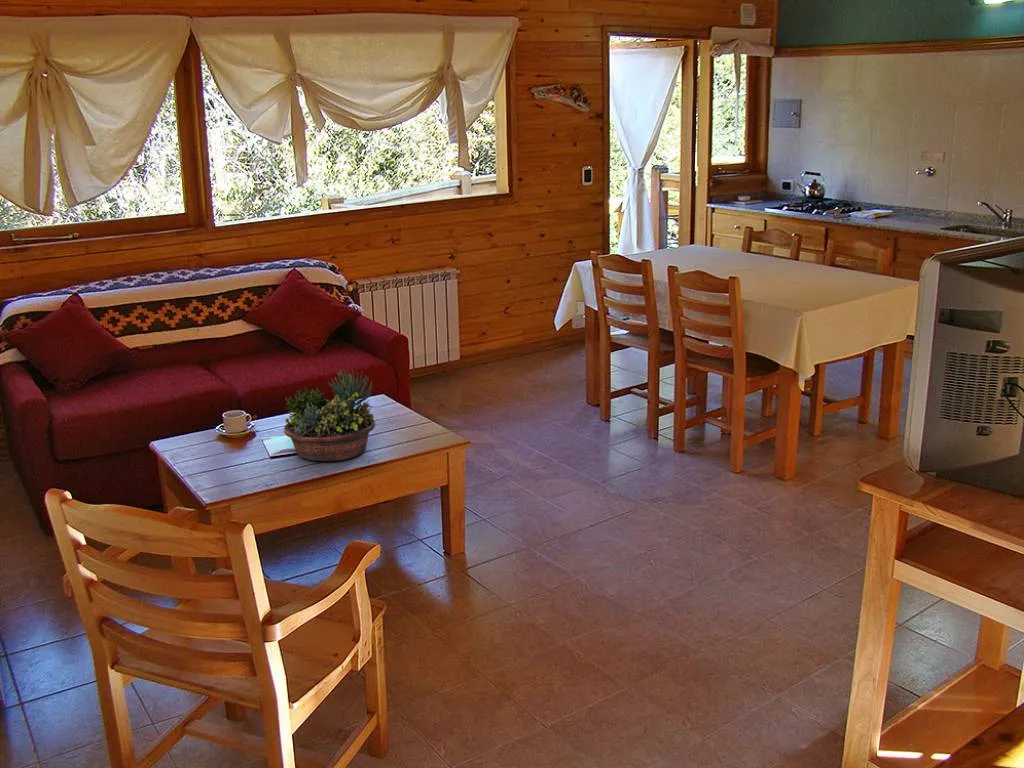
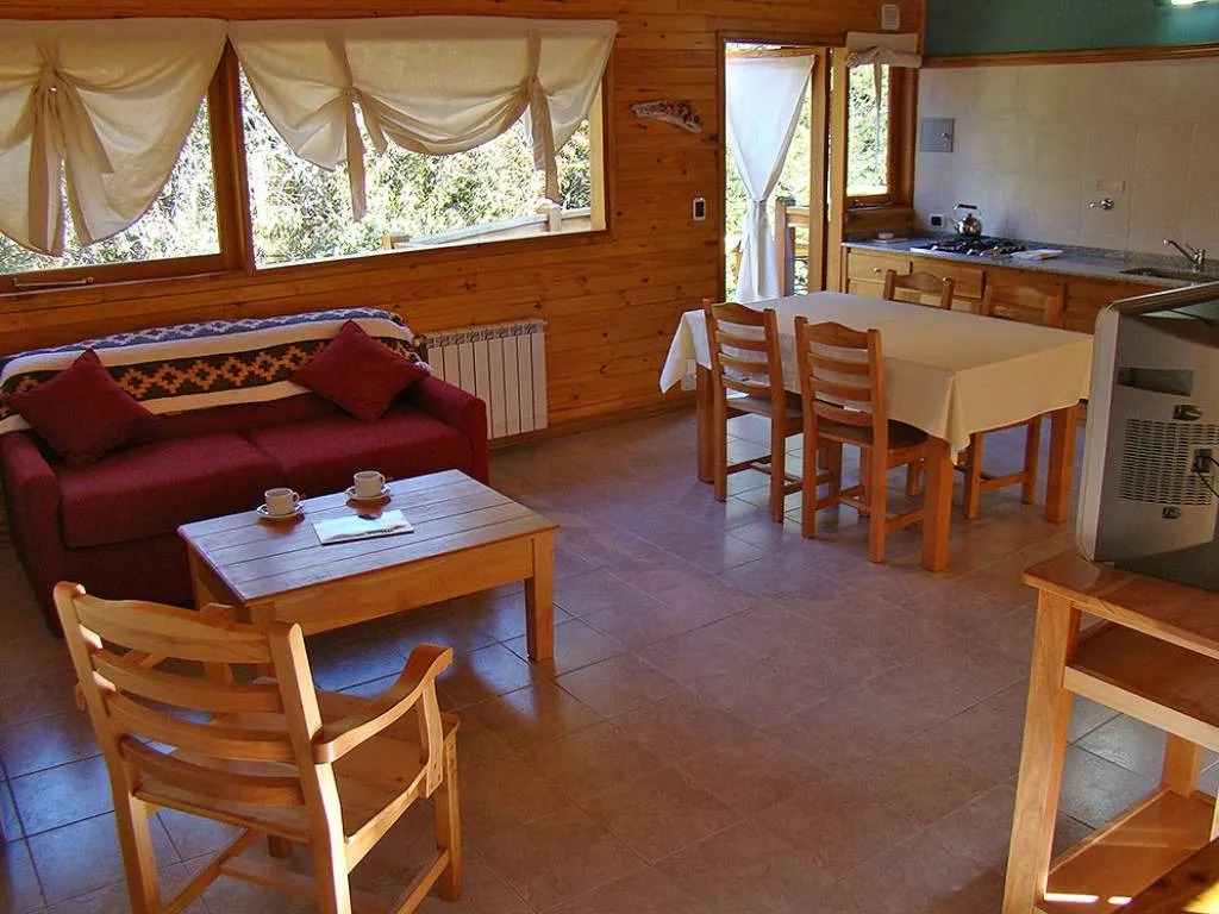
- succulent planter [283,368,376,462]
